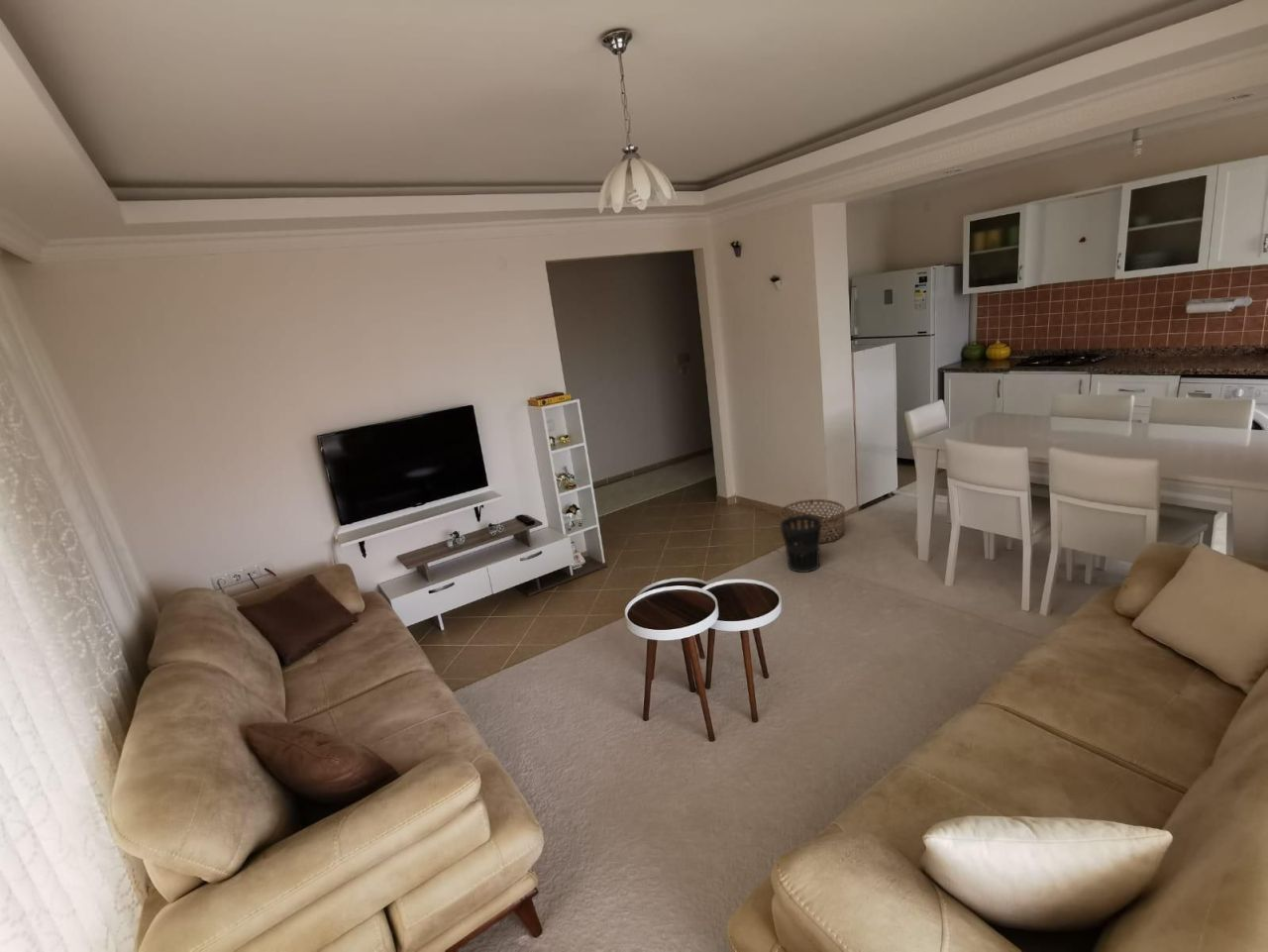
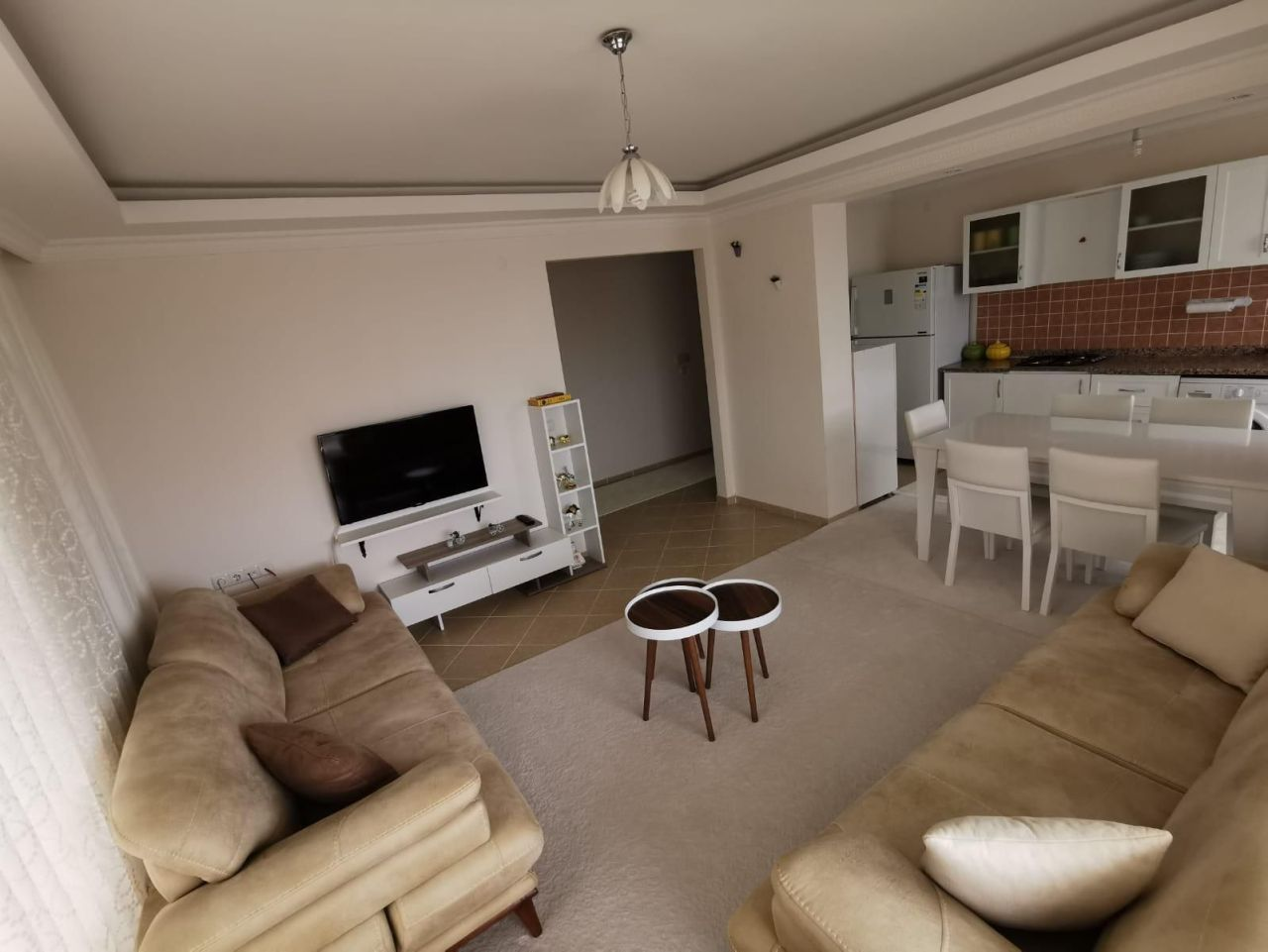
- basket [779,498,846,544]
- wastebasket [780,515,821,574]
